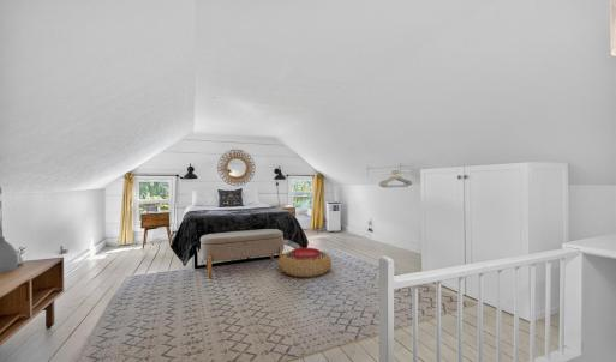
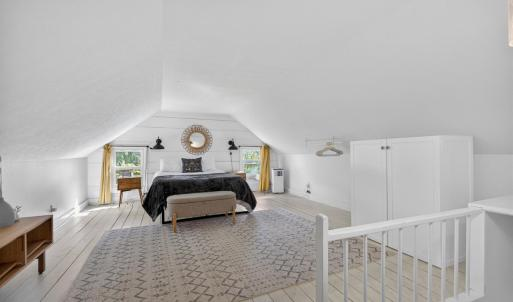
- pouf [279,247,333,278]
